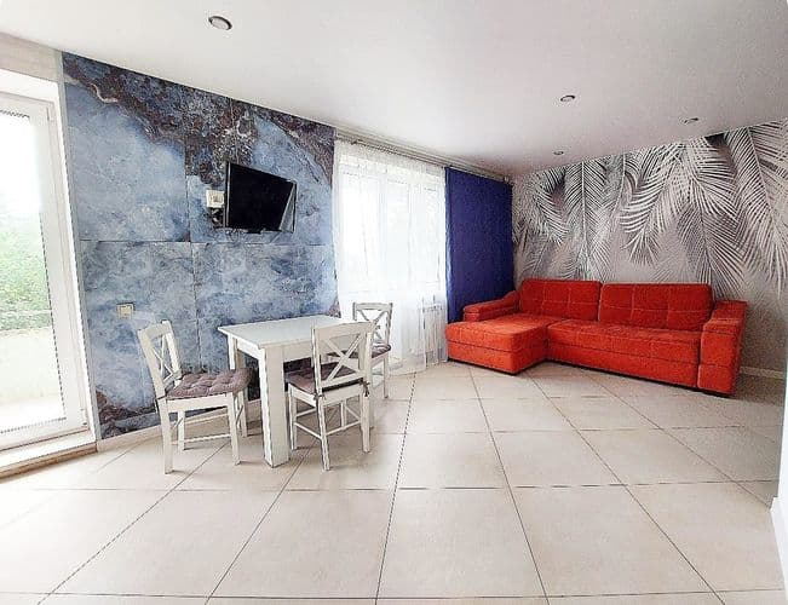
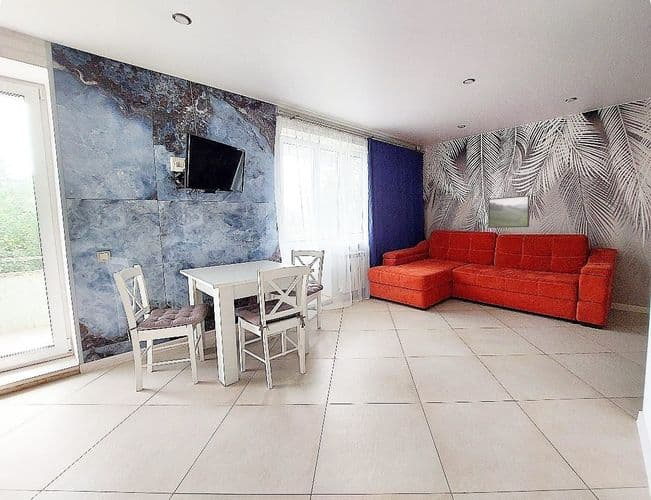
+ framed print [487,194,531,229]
